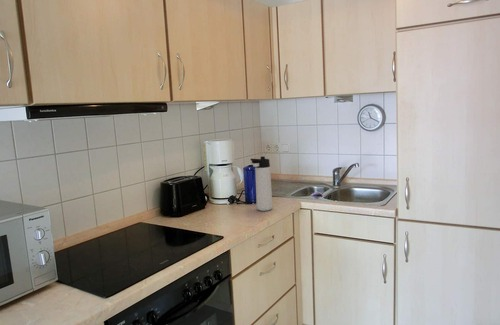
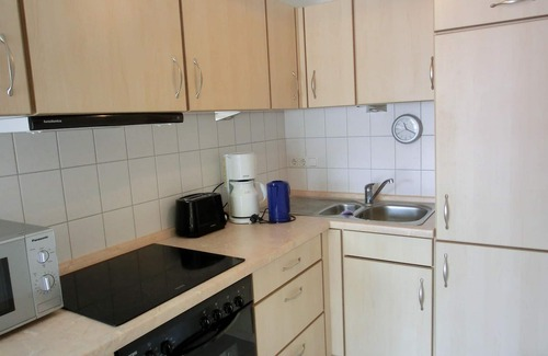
- thermos bottle [250,156,273,212]
